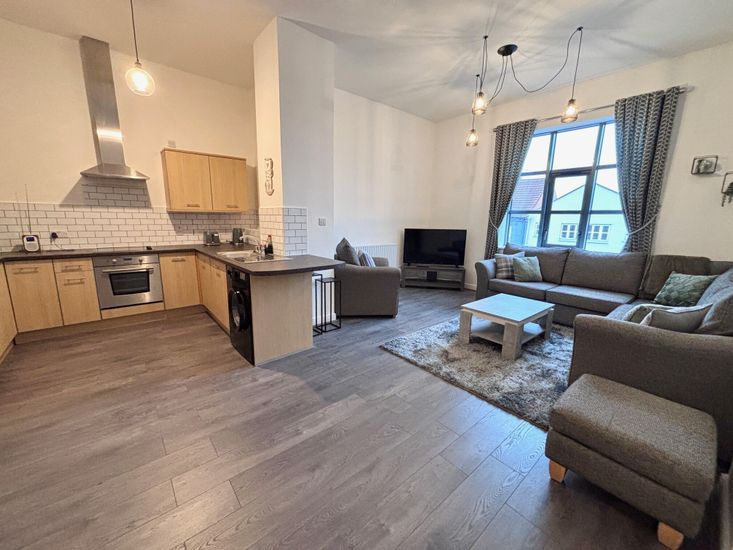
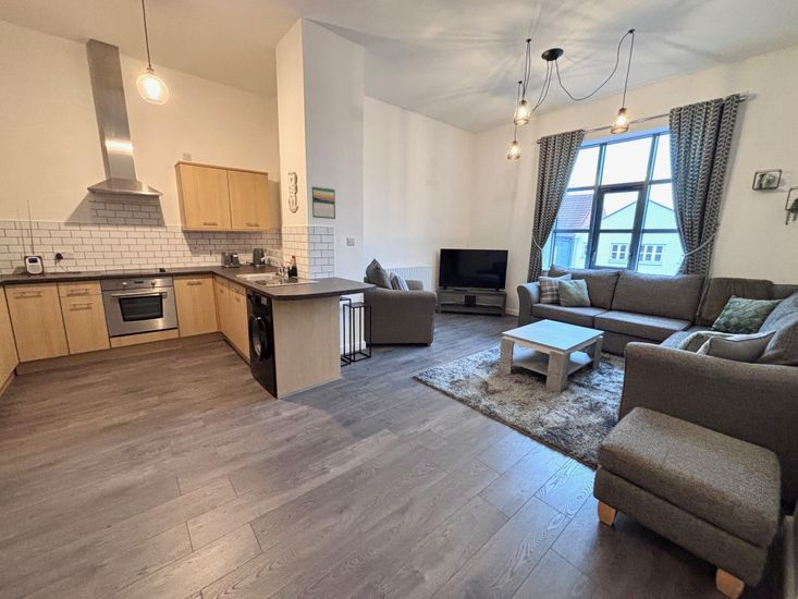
+ calendar [310,185,336,220]
